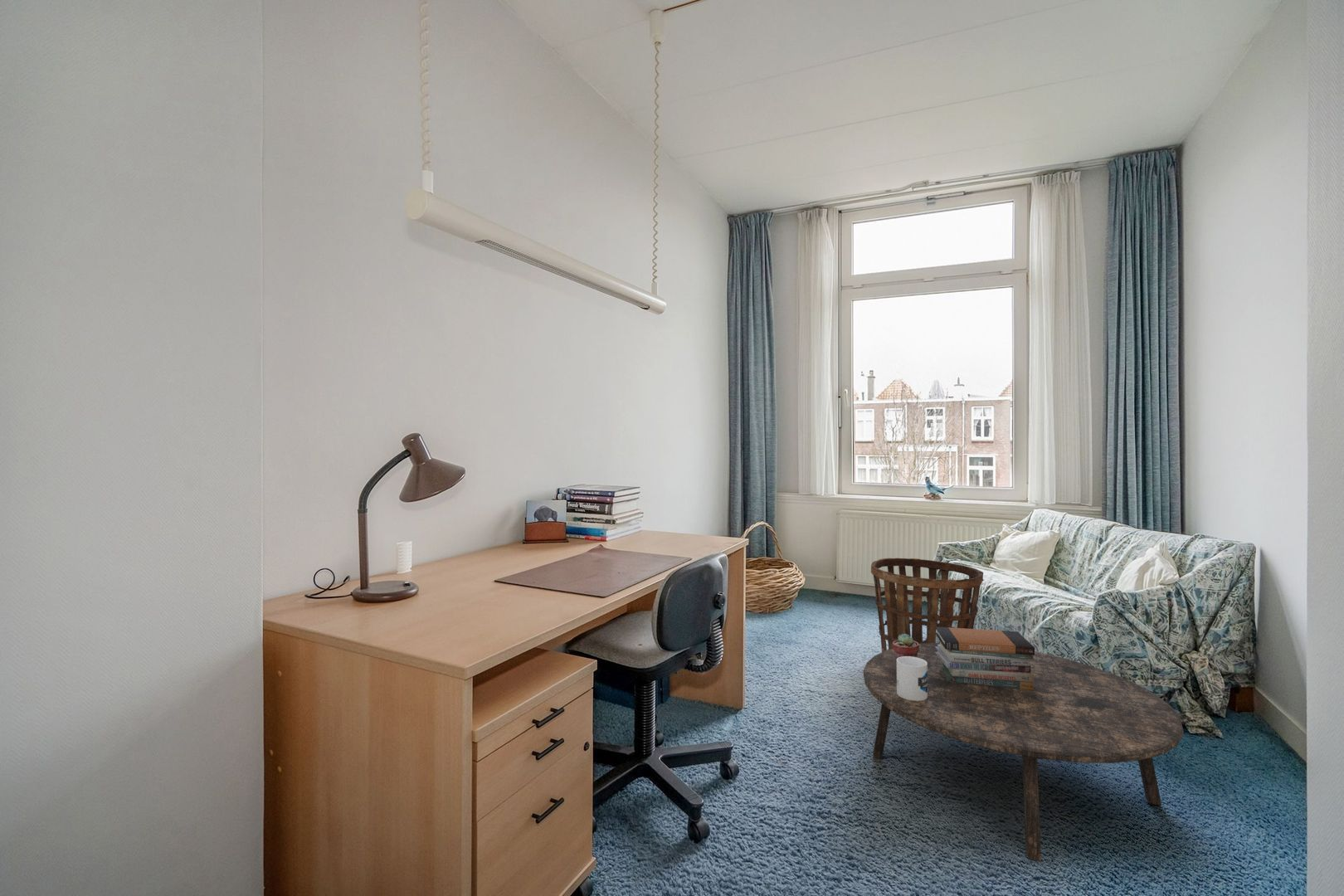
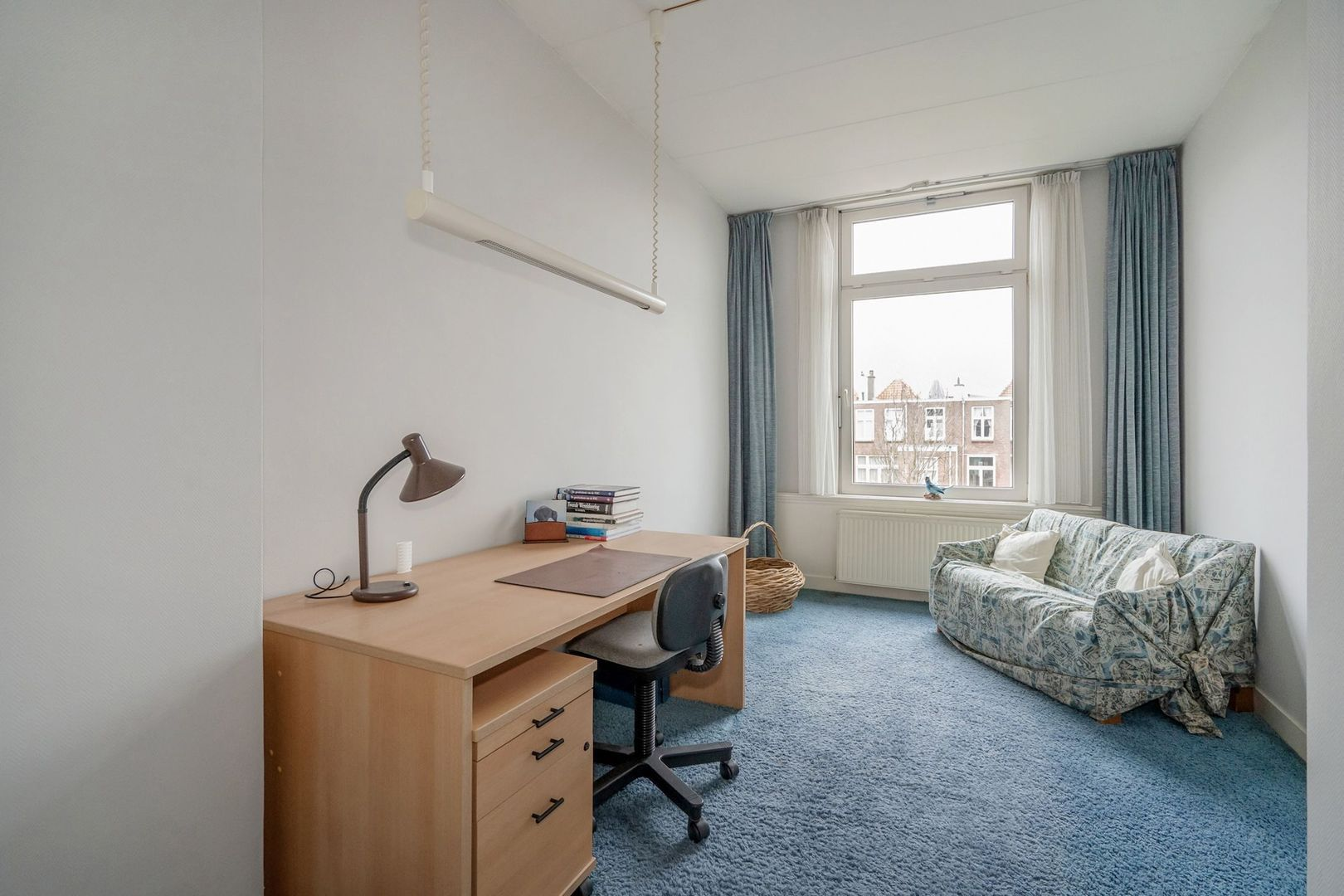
- coffee table [863,641,1184,863]
- potted succulent [893,634,919,659]
- book stack [935,627,1035,690]
- basket [870,558,984,653]
- mug [897,656,928,701]
